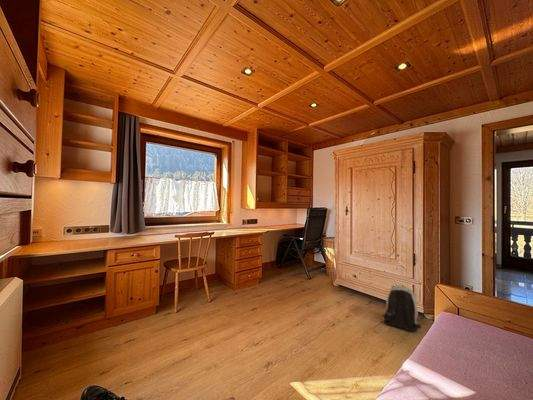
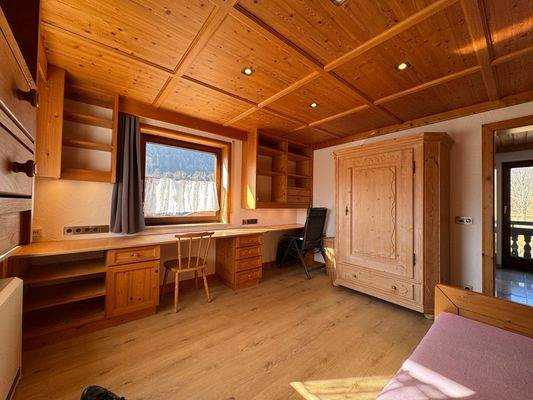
- backpack [382,284,422,333]
